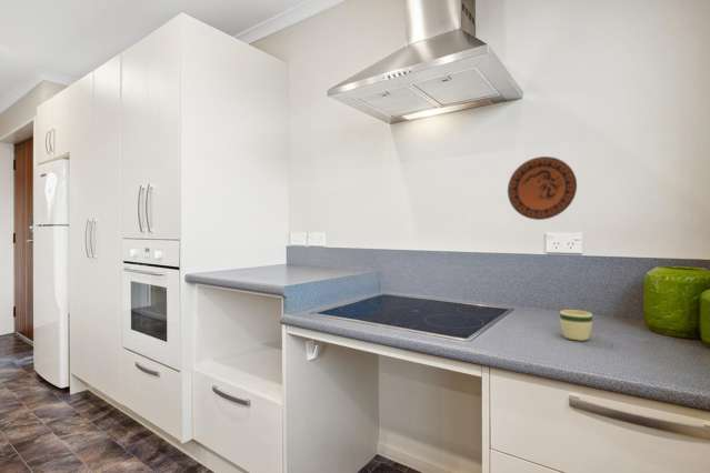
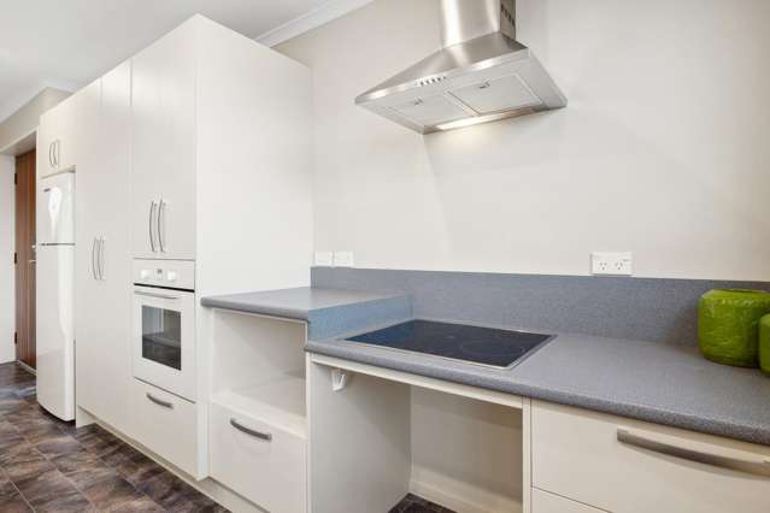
- decorative plate [507,155,578,221]
- mug [559,309,593,342]
